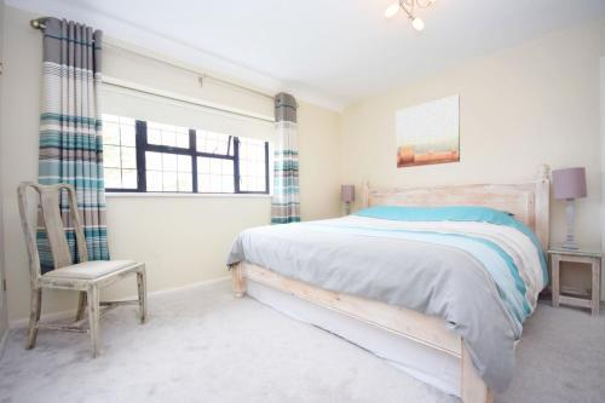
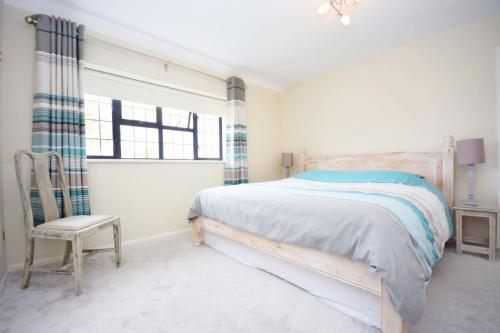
- wall art [396,93,461,169]
